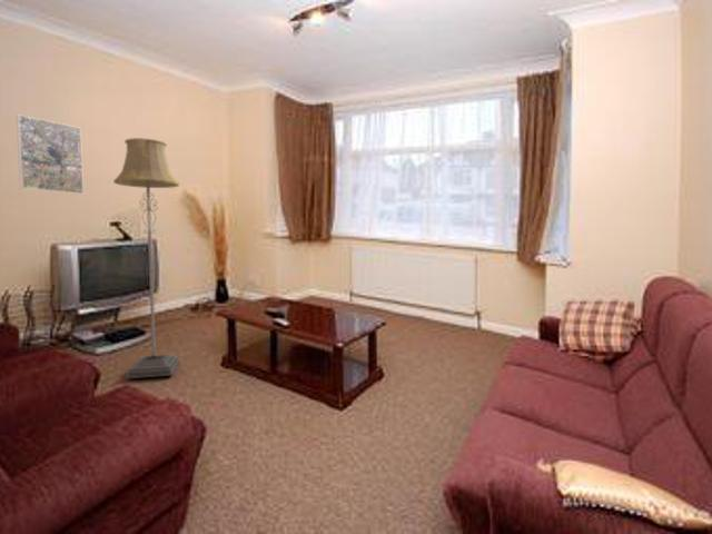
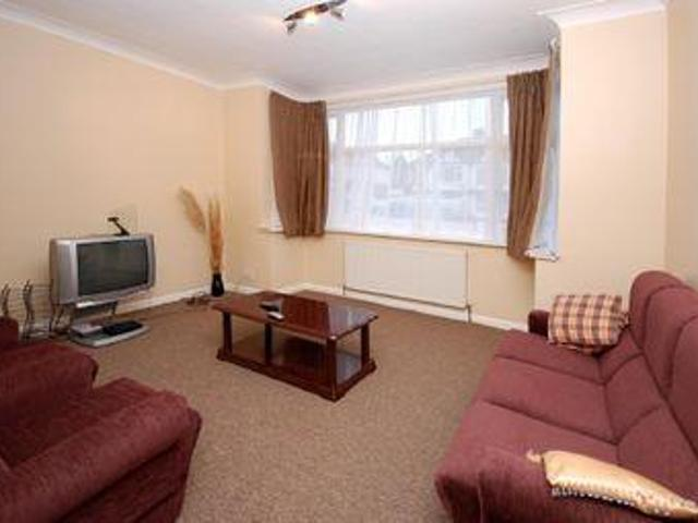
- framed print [16,113,85,195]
- floor lamp [112,137,180,379]
